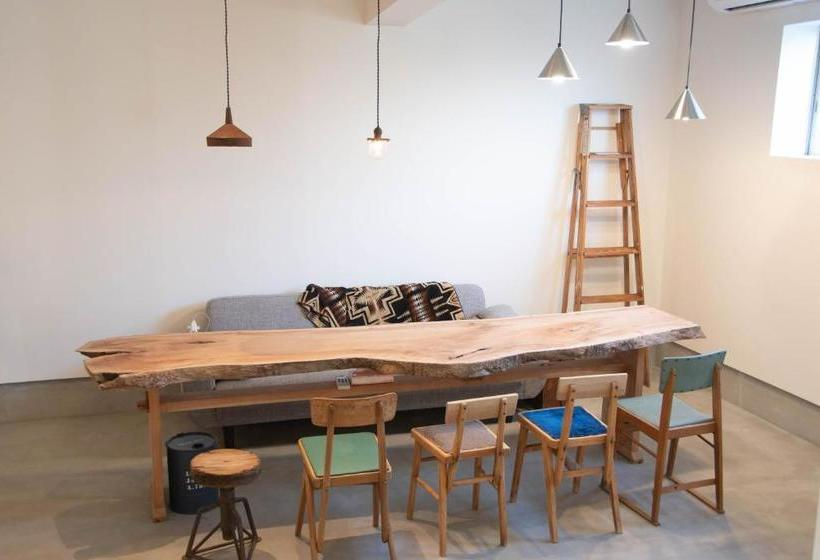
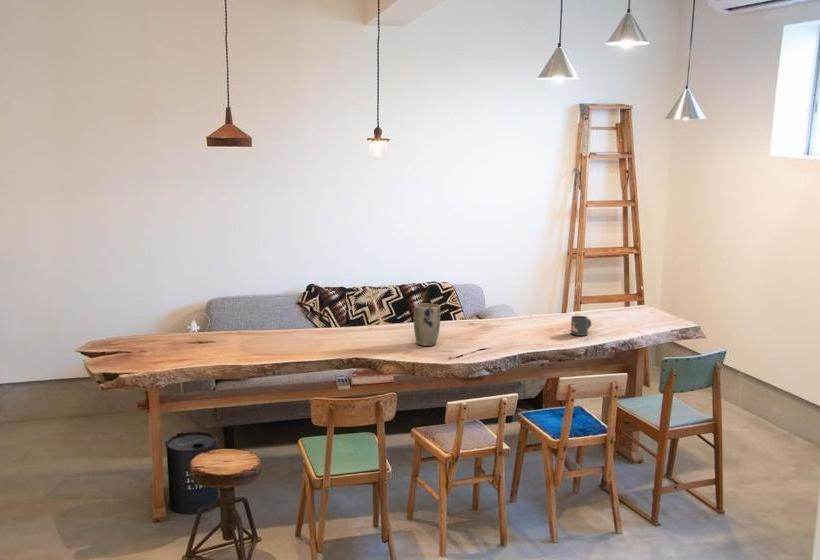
+ mug [570,315,592,337]
+ plant pot [413,303,441,347]
